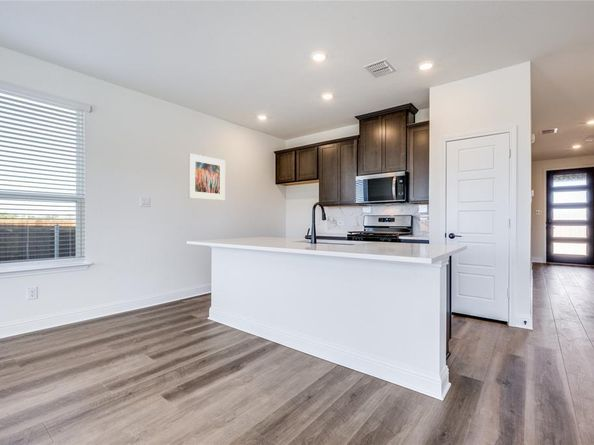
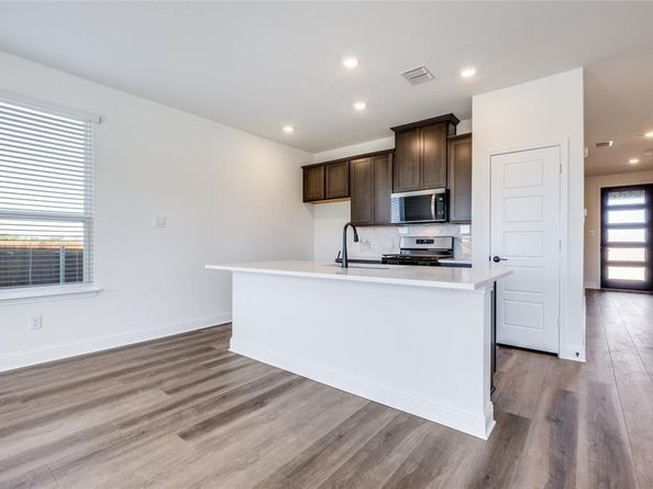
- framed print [188,153,226,201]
